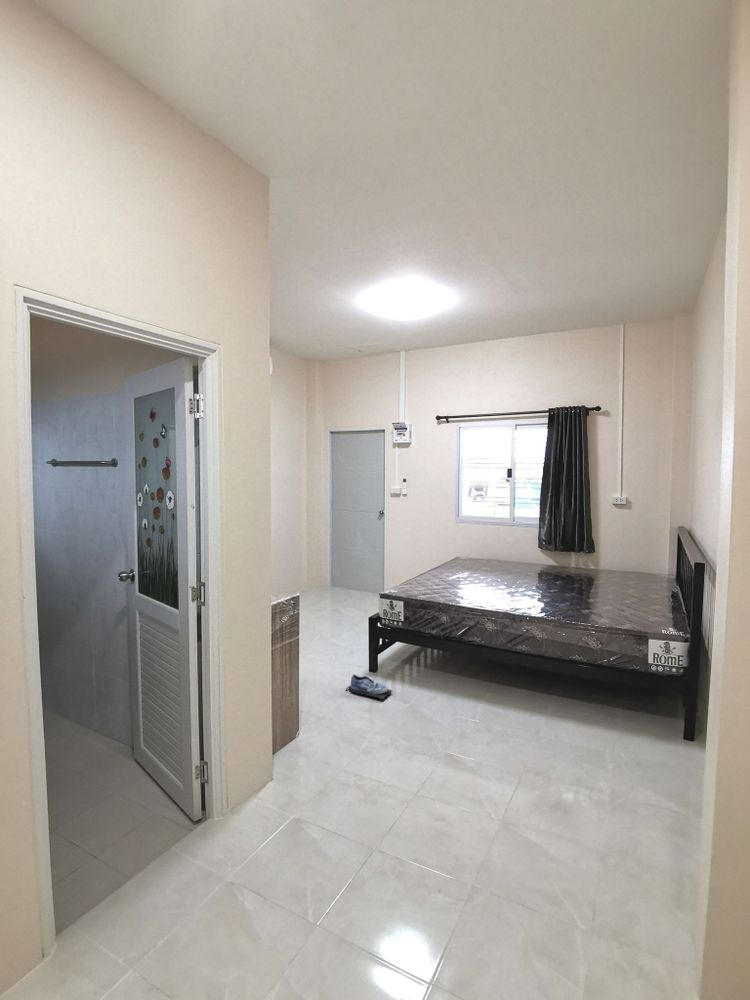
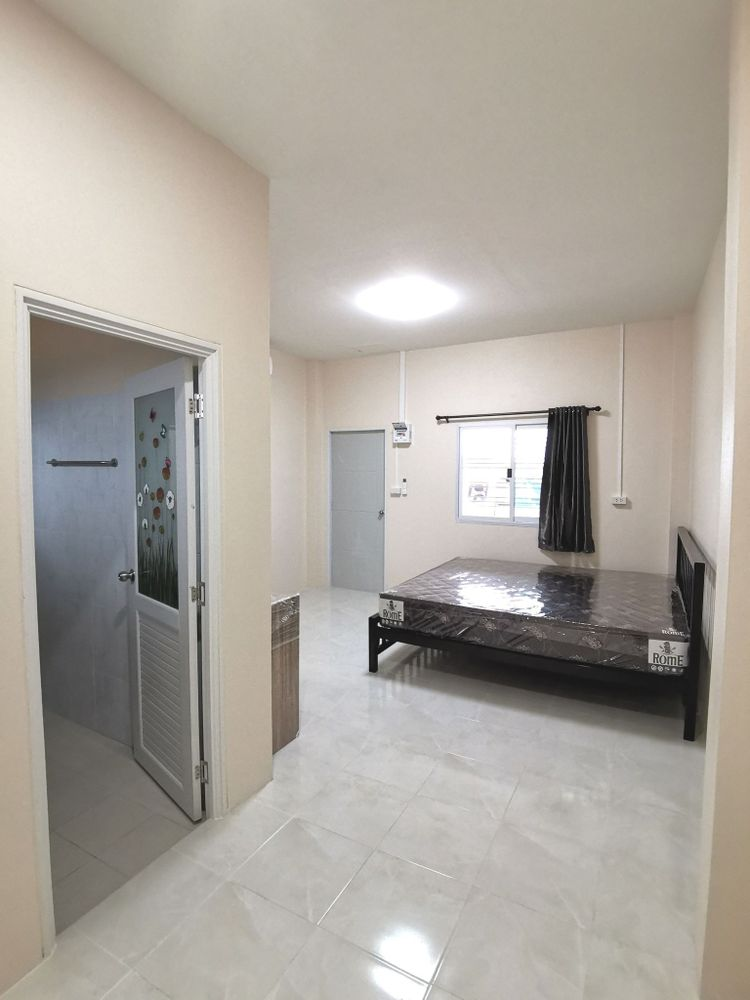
- shoe [345,673,394,701]
